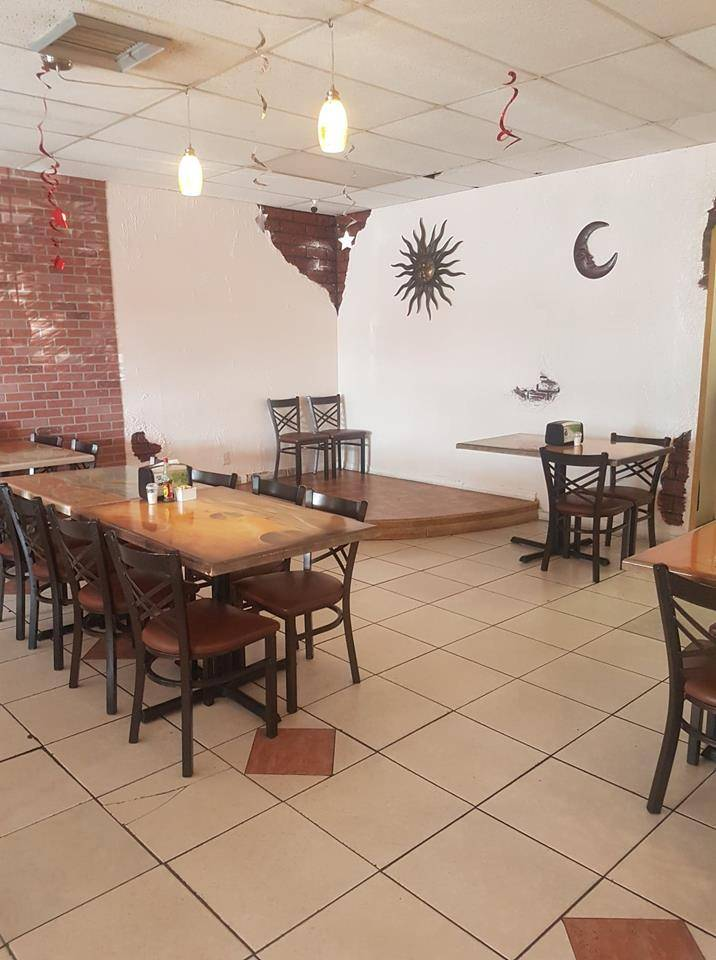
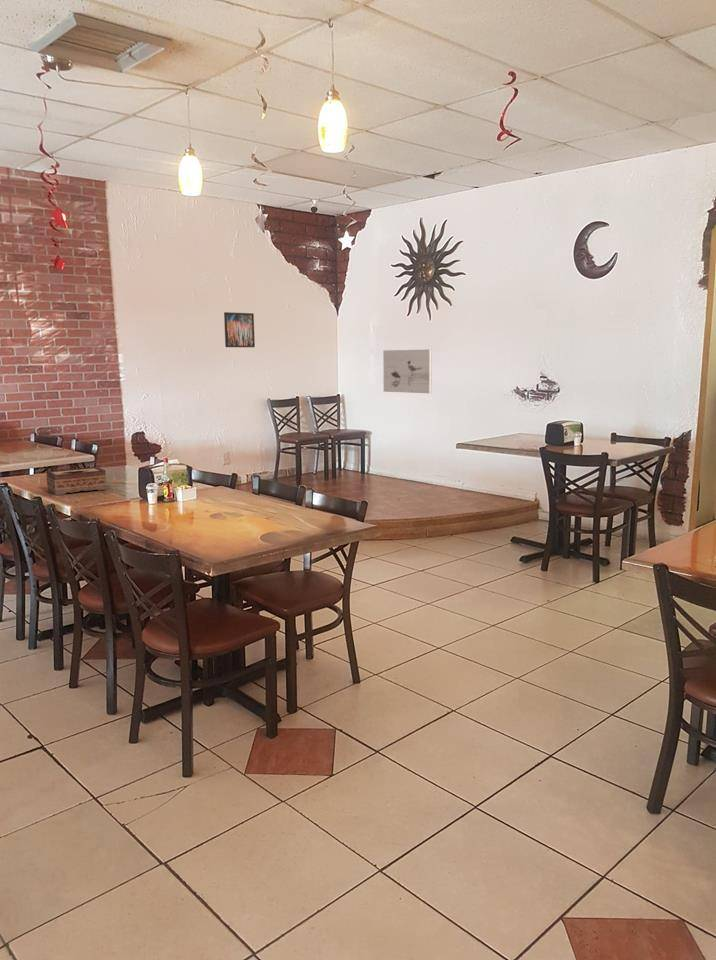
+ tissue box [45,466,108,496]
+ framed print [382,348,433,394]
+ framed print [223,311,256,348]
